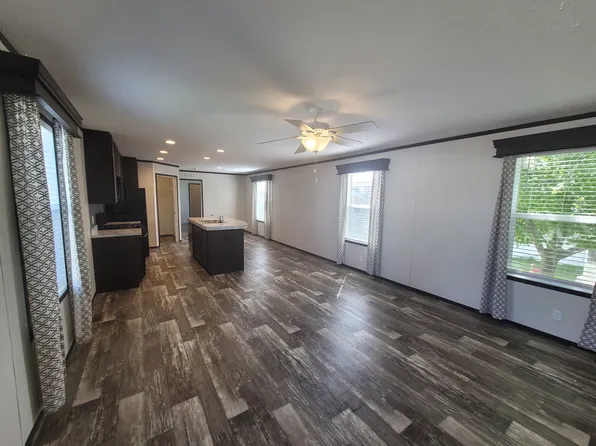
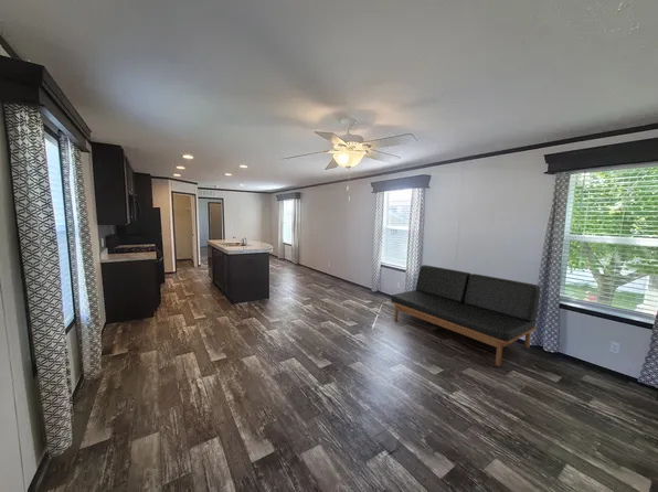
+ sofa [390,264,541,367]
